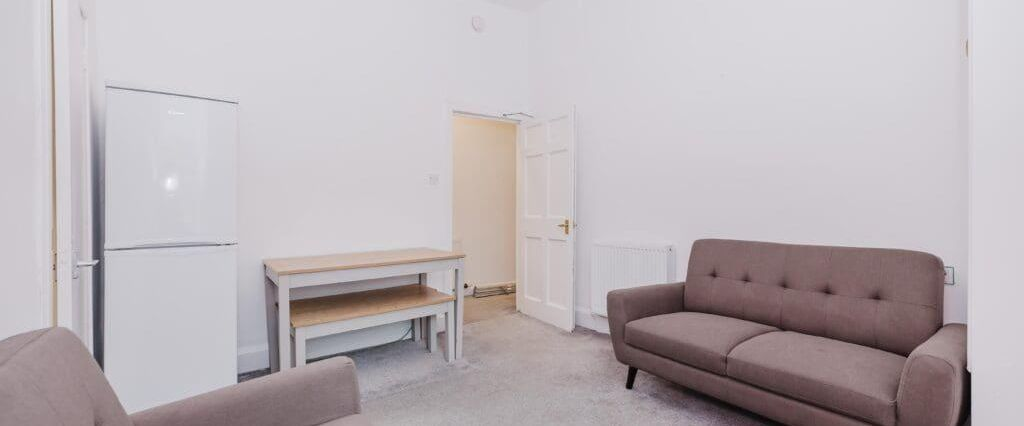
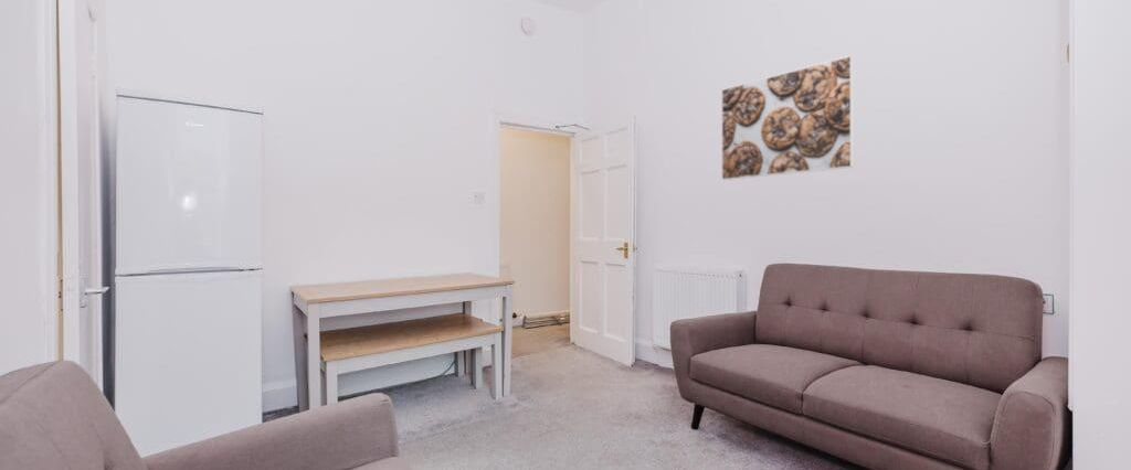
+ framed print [720,54,855,181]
